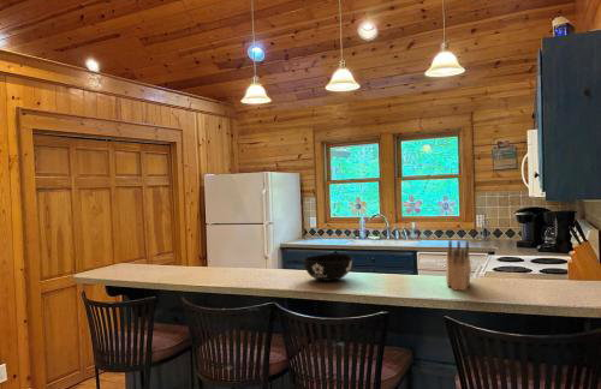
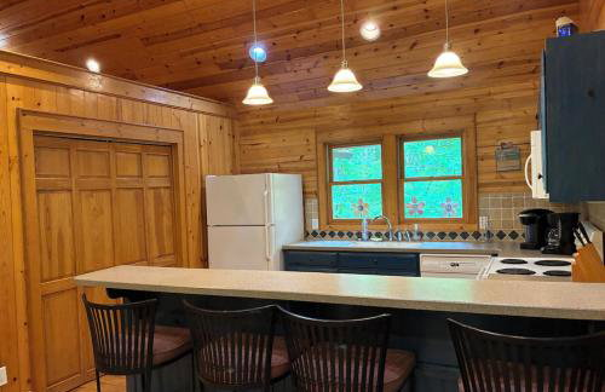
- knife block [445,239,472,292]
- bowl [302,253,355,282]
